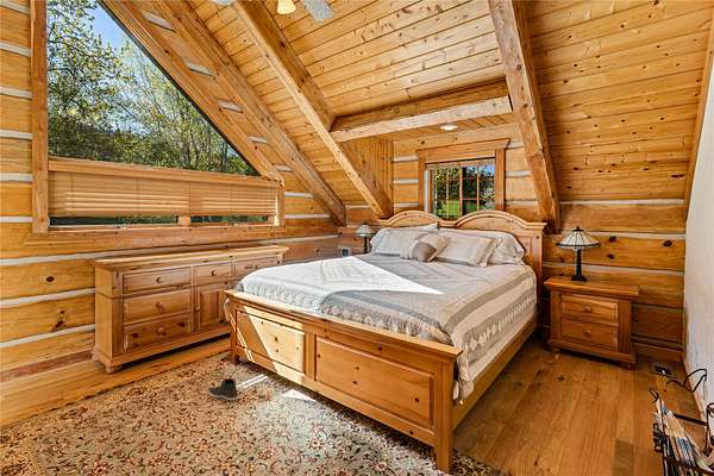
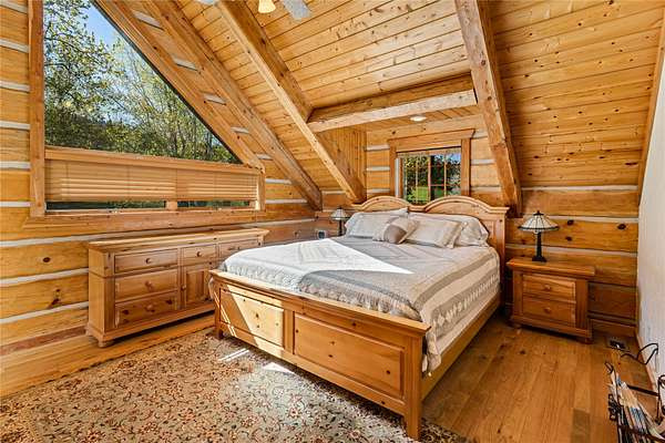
- sneaker [207,377,239,401]
